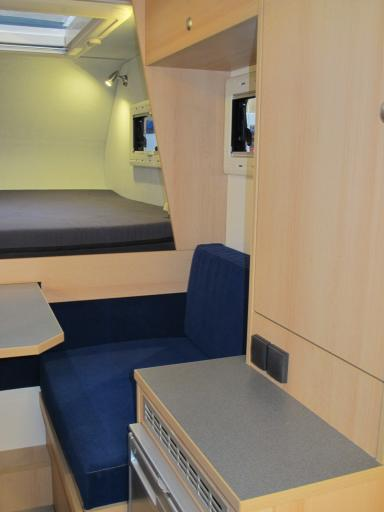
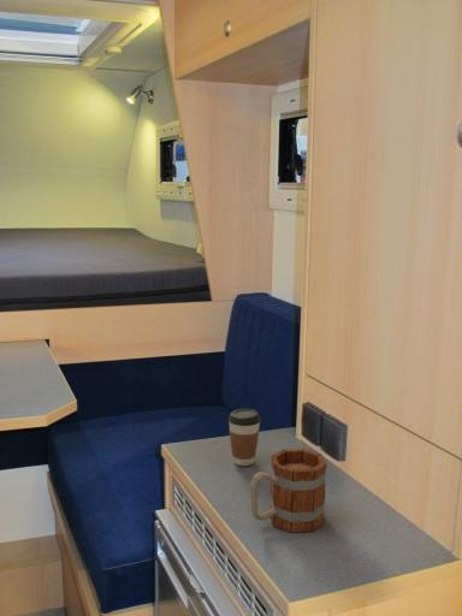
+ mug [249,448,328,533]
+ coffee cup [227,408,262,467]
